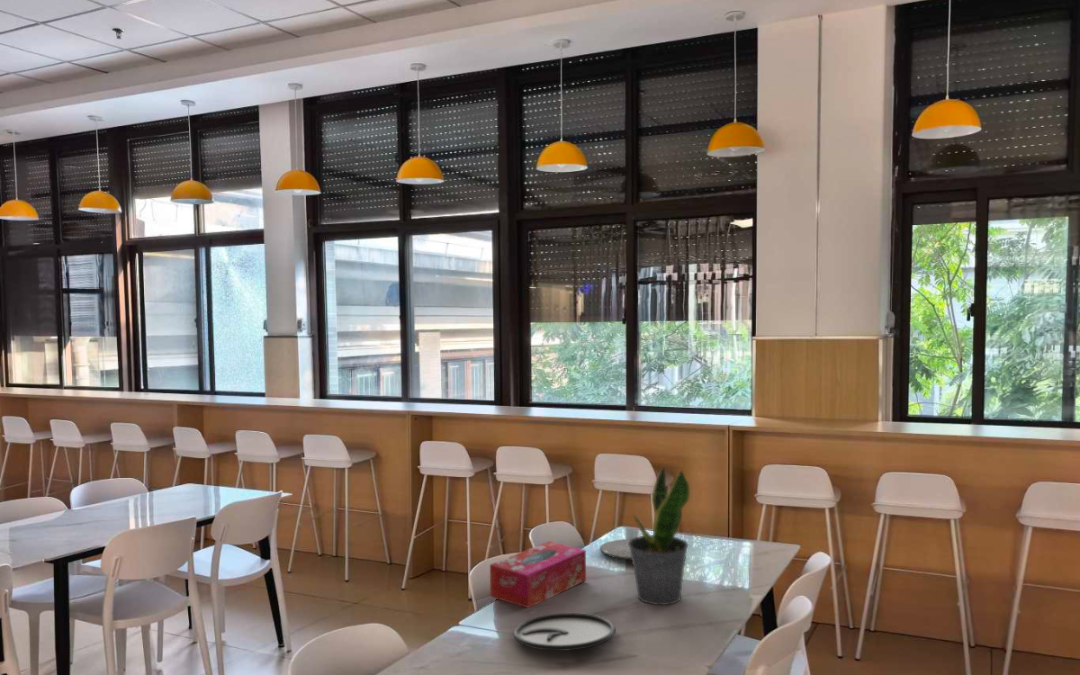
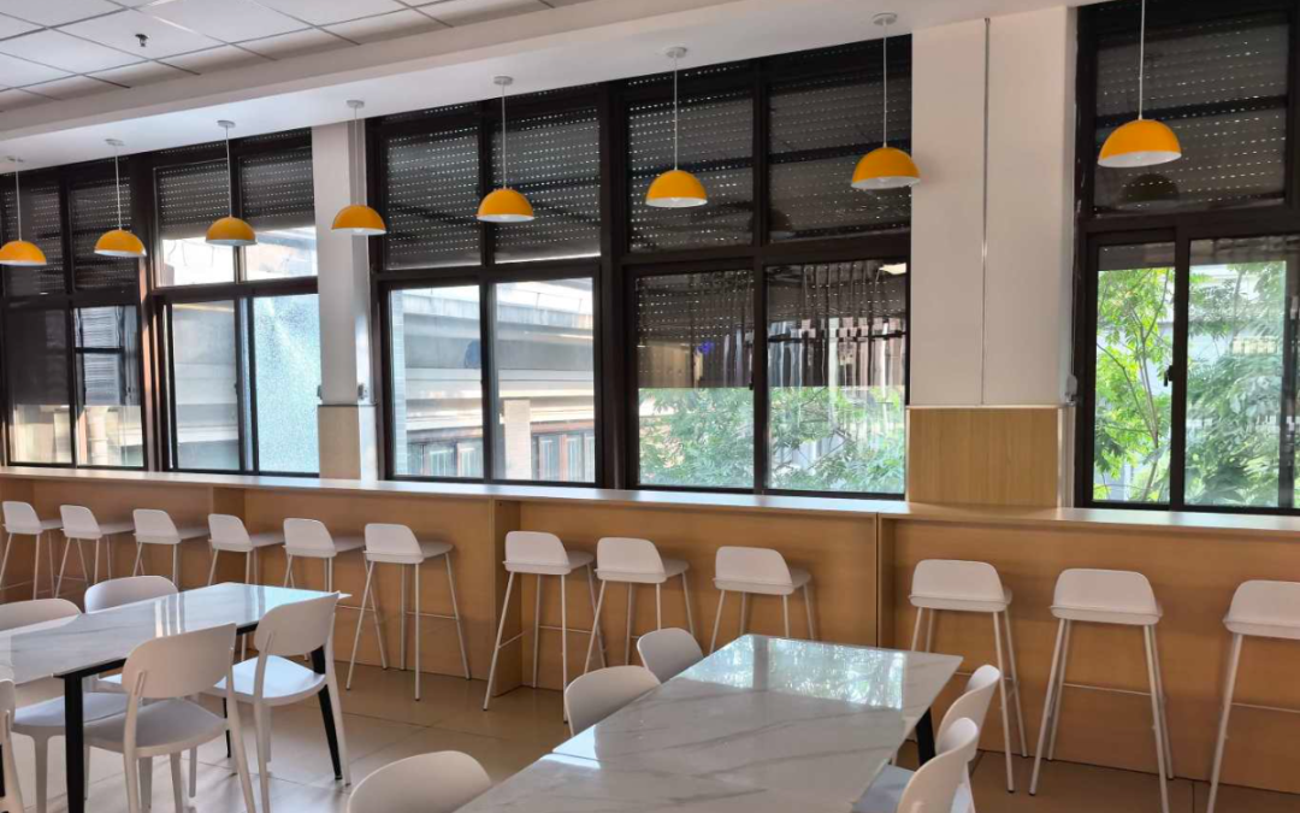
- tissue box [489,540,587,609]
- plate [599,538,632,561]
- potted plant [628,465,691,606]
- plate [512,612,617,652]
